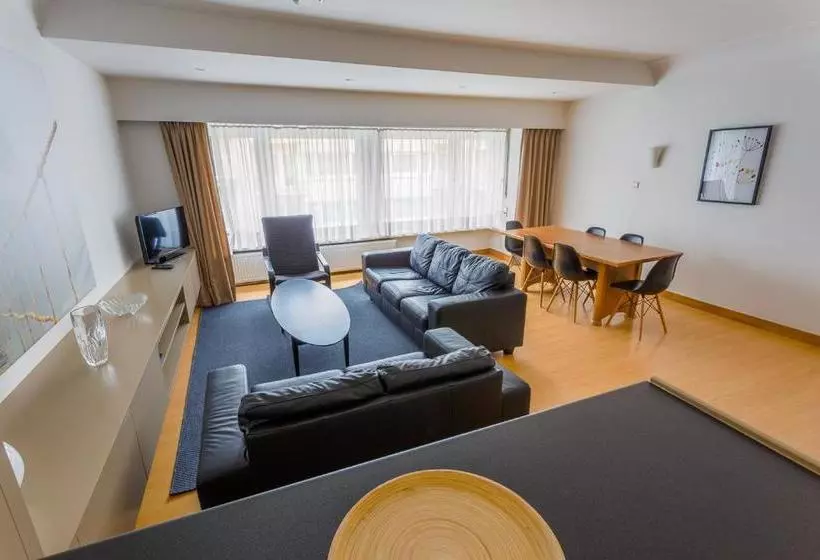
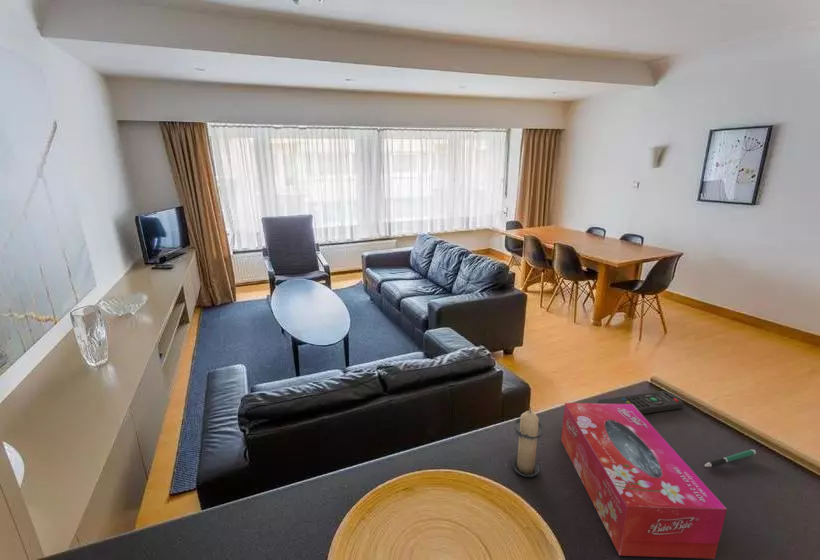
+ remote control [597,390,684,415]
+ tissue box [560,402,728,560]
+ candle [511,406,546,478]
+ pen [703,449,758,468]
